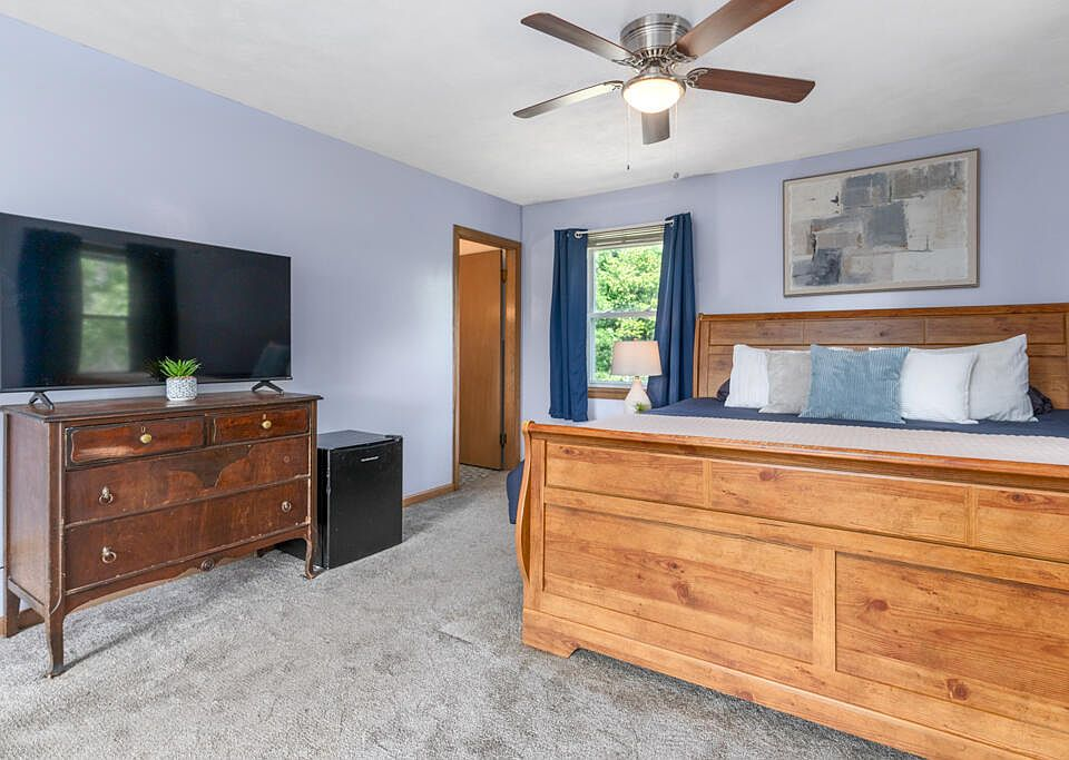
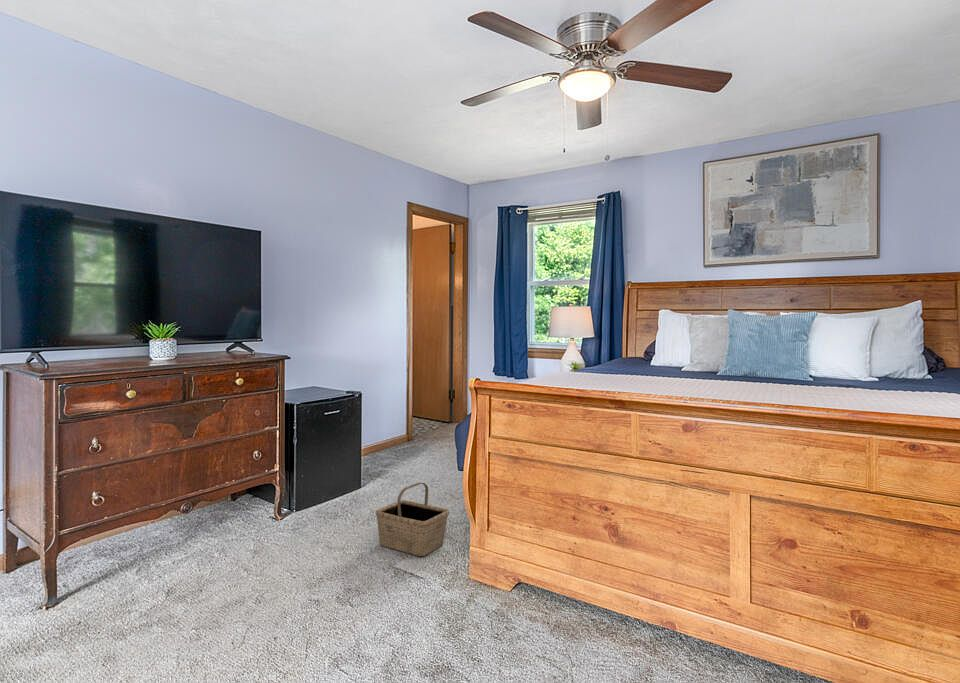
+ basket [375,481,450,557]
